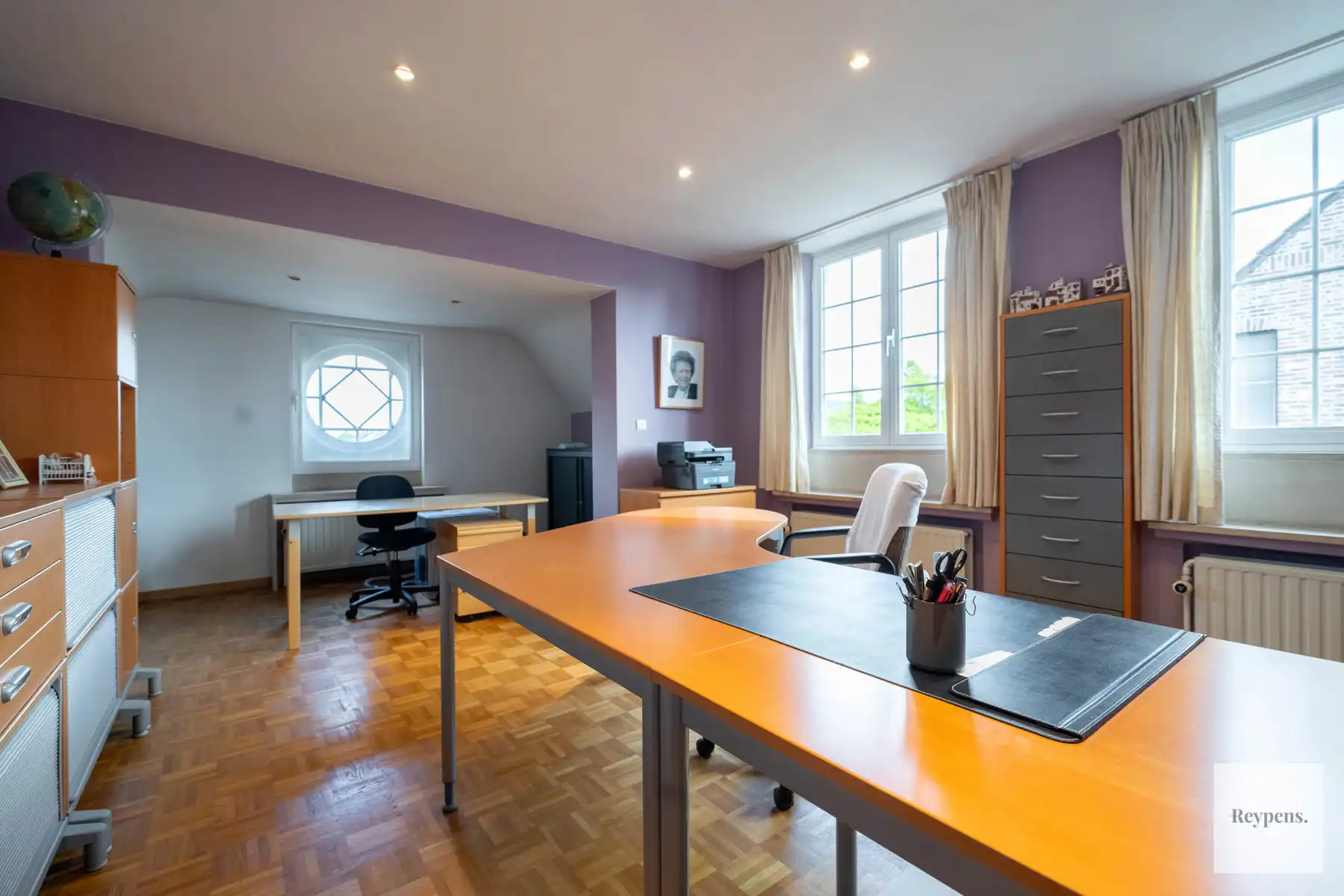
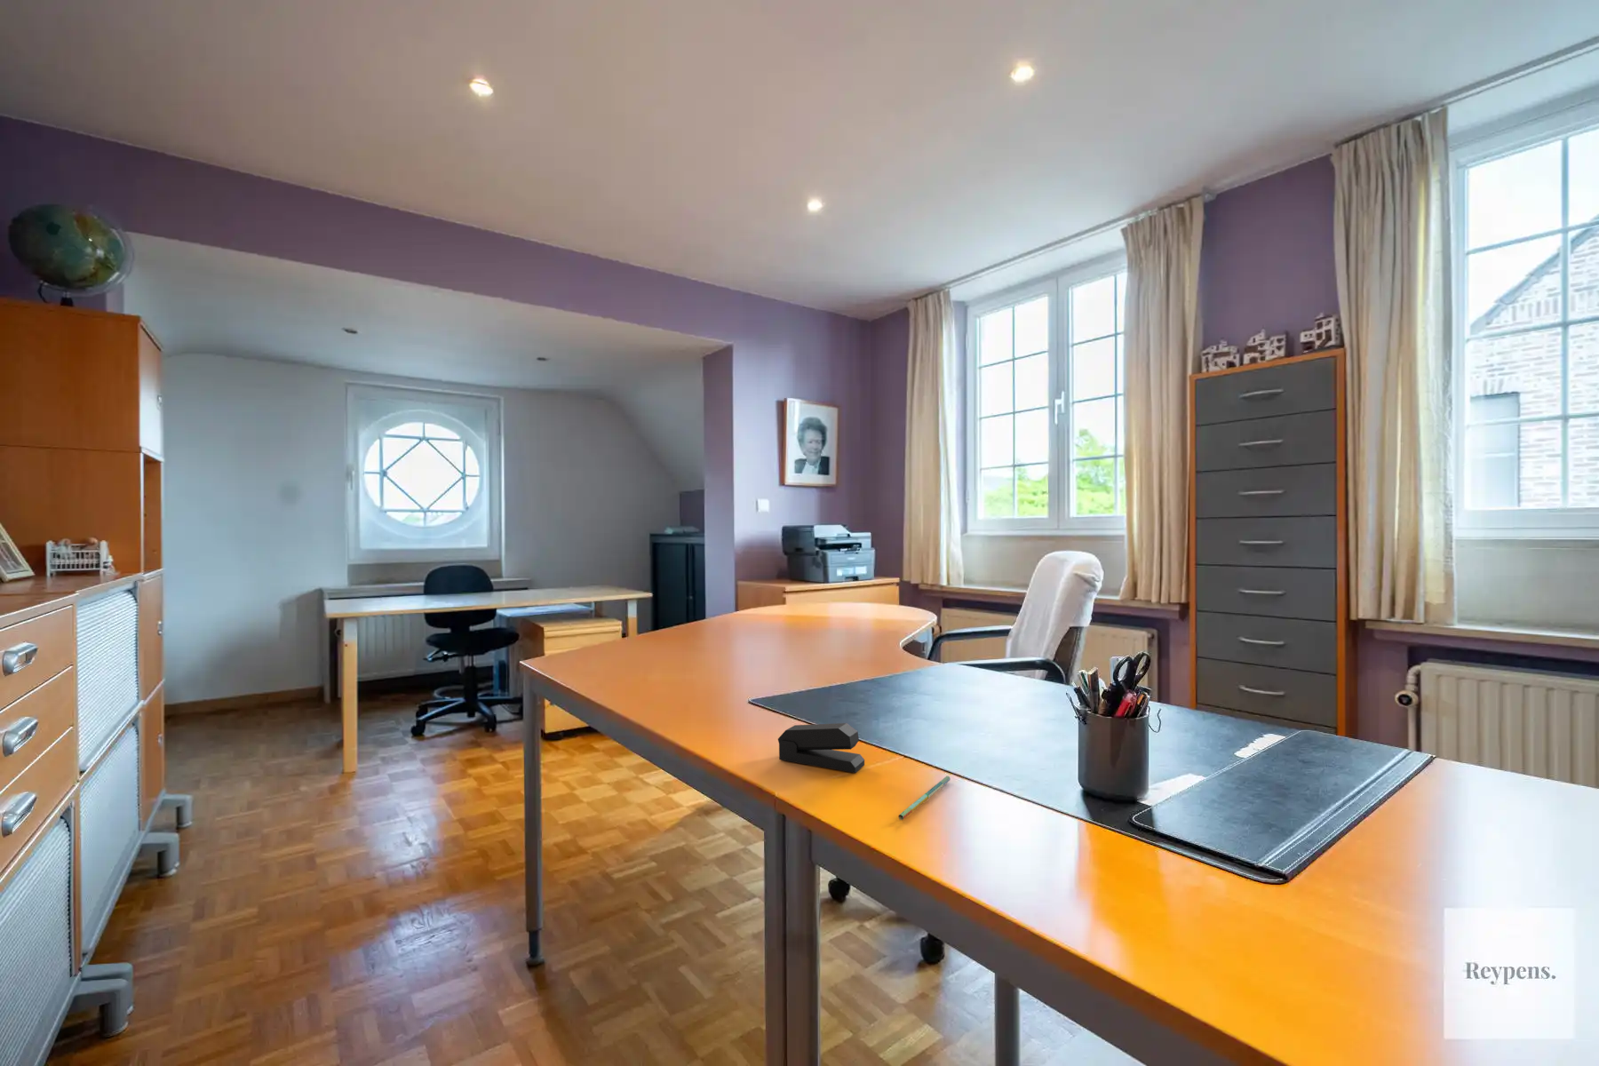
+ pen [897,776,952,821]
+ stapler [777,722,865,773]
